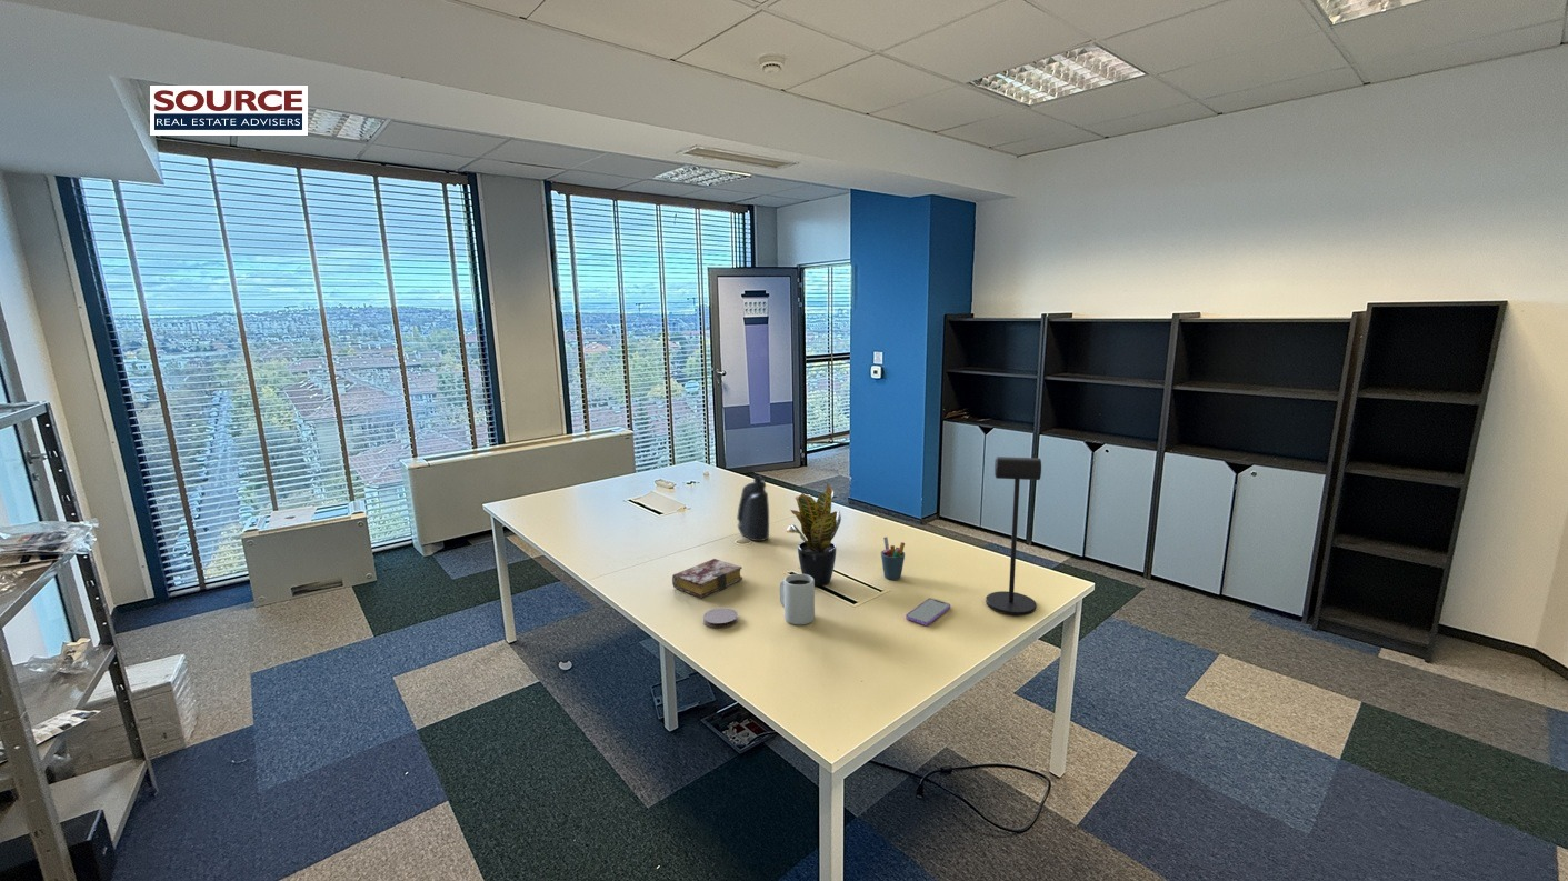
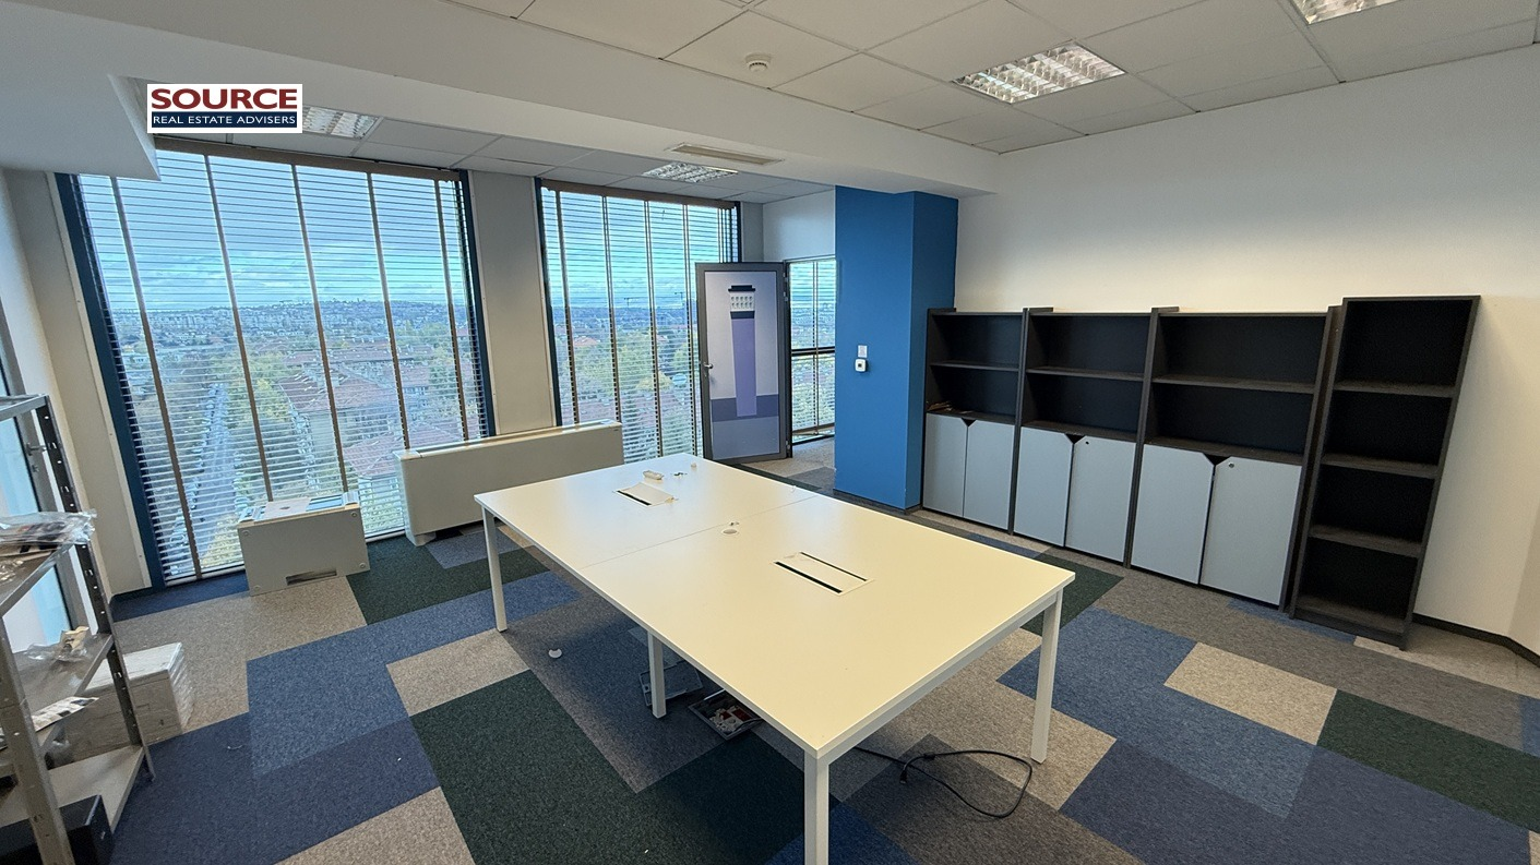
- pen holder [880,535,906,581]
- book [671,558,743,599]
- potted plant [785,482,842,588]
- smartphone [905,598,951,627]
- mug [779,573,816,625]
- desk lamp [985,455,1042,617]
- coaster [702,607,739,629]
- water bottle [736,475,770,542]
